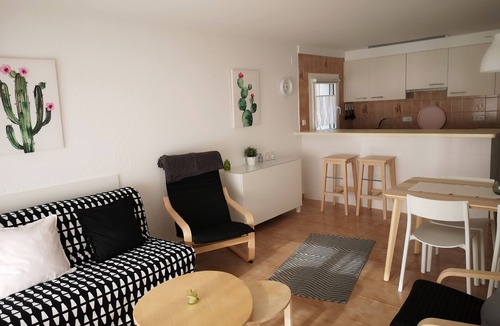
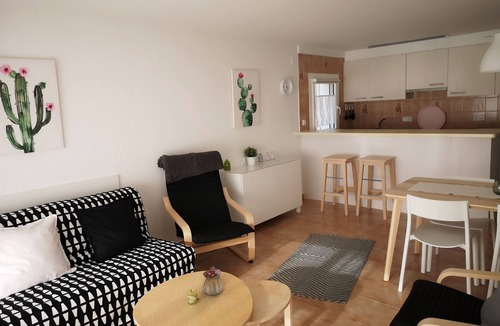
+ teapot [202,266,225,296]
